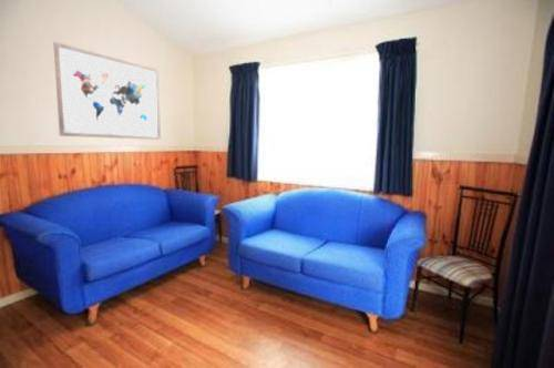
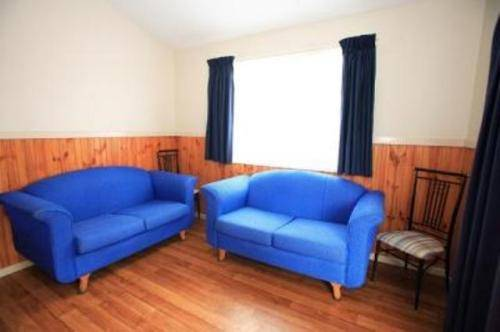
- wall art [52,41,162,141]
